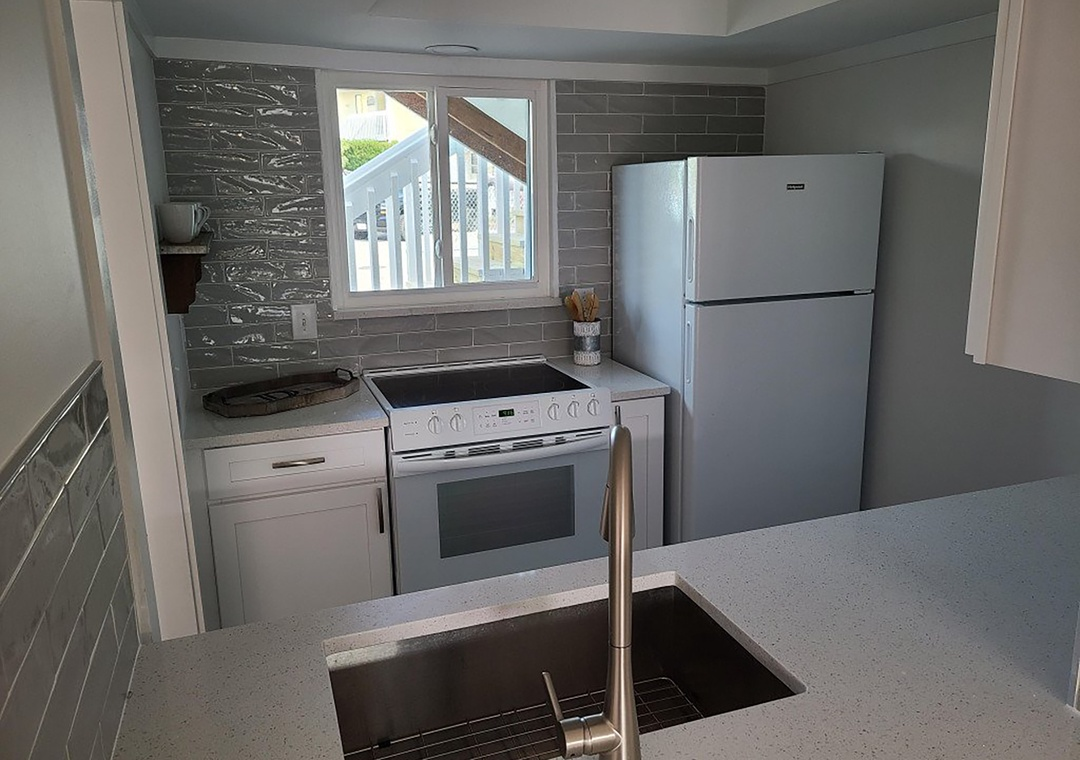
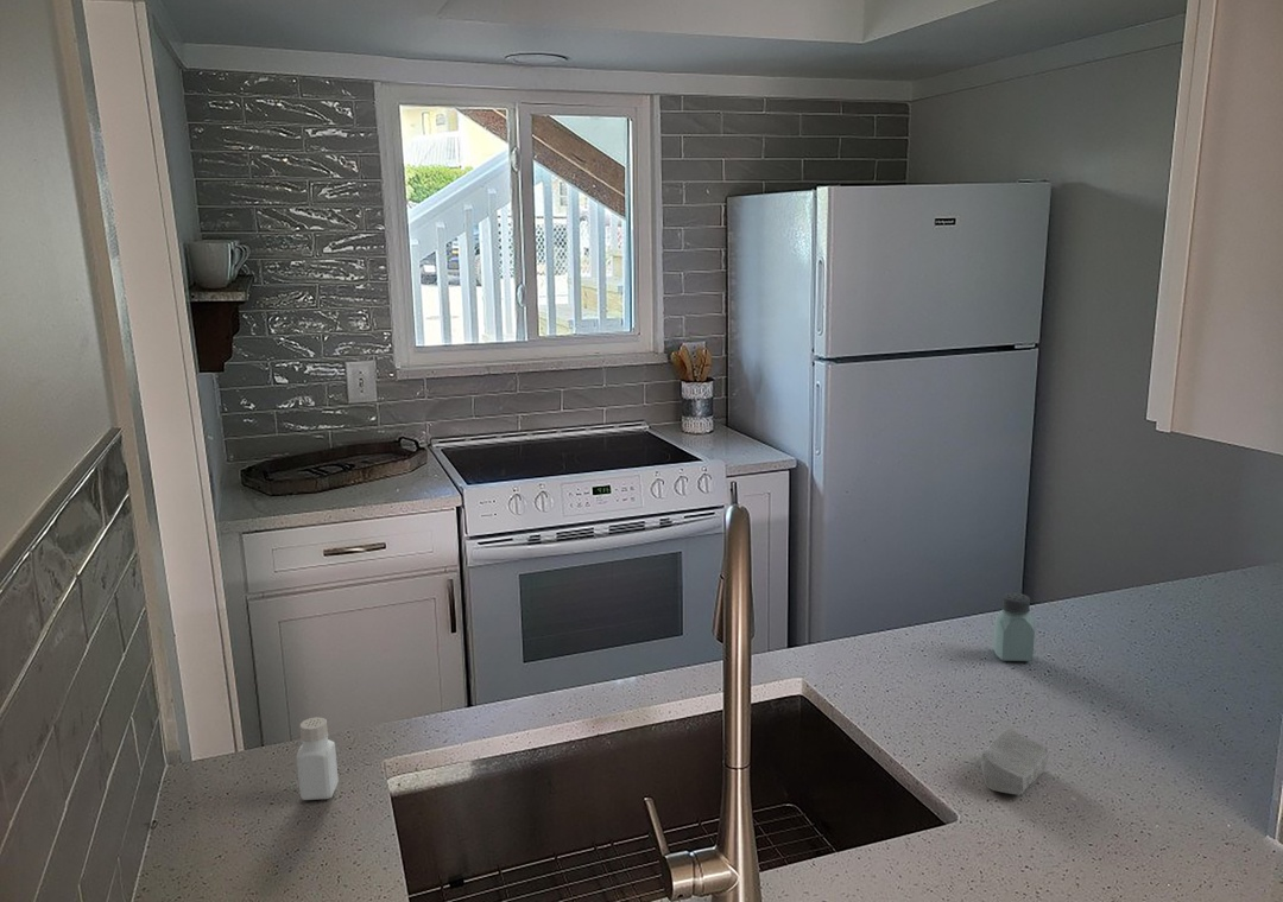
+ saltshaker [992,591,1036,662]
+ pepper shaker [296,716,340,801]
+ soap bar [980,728,1050,796]
